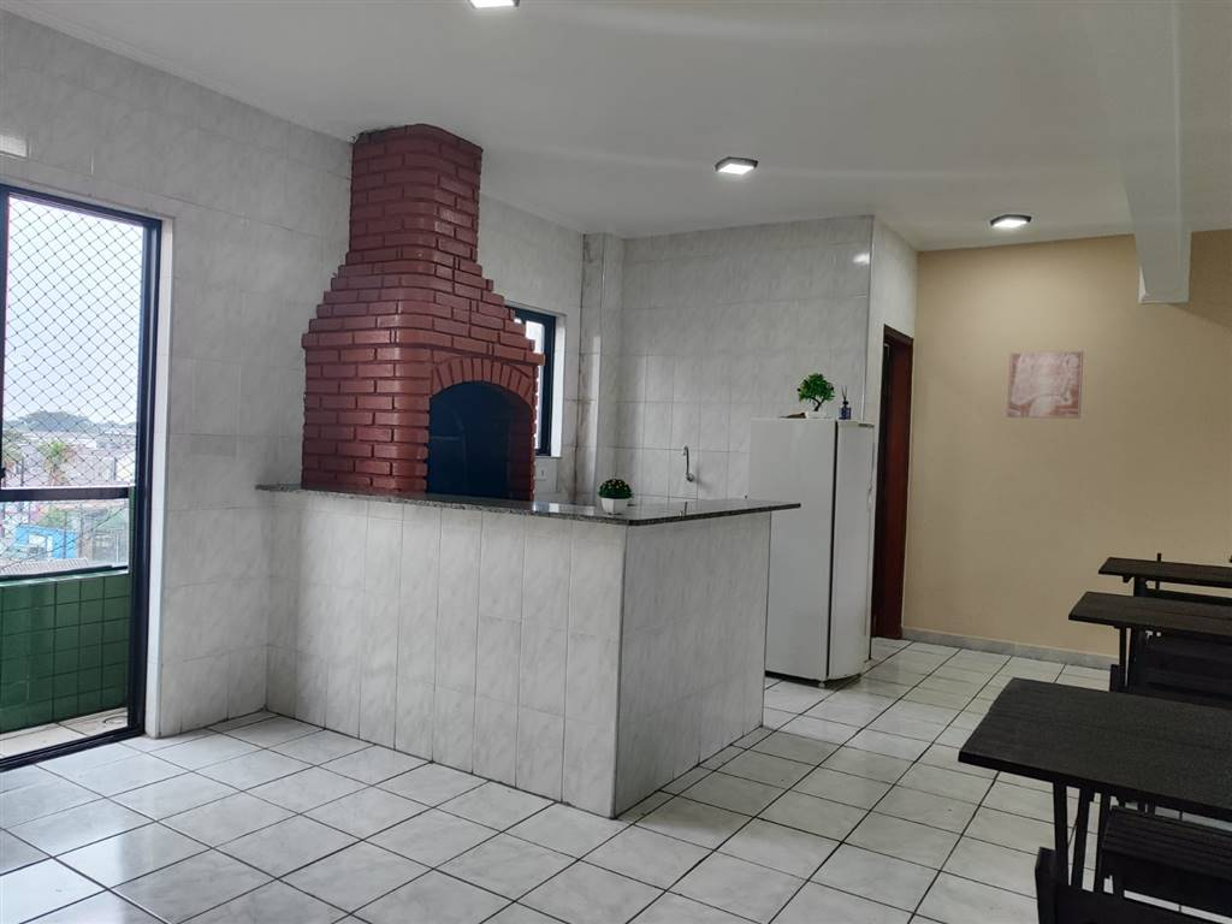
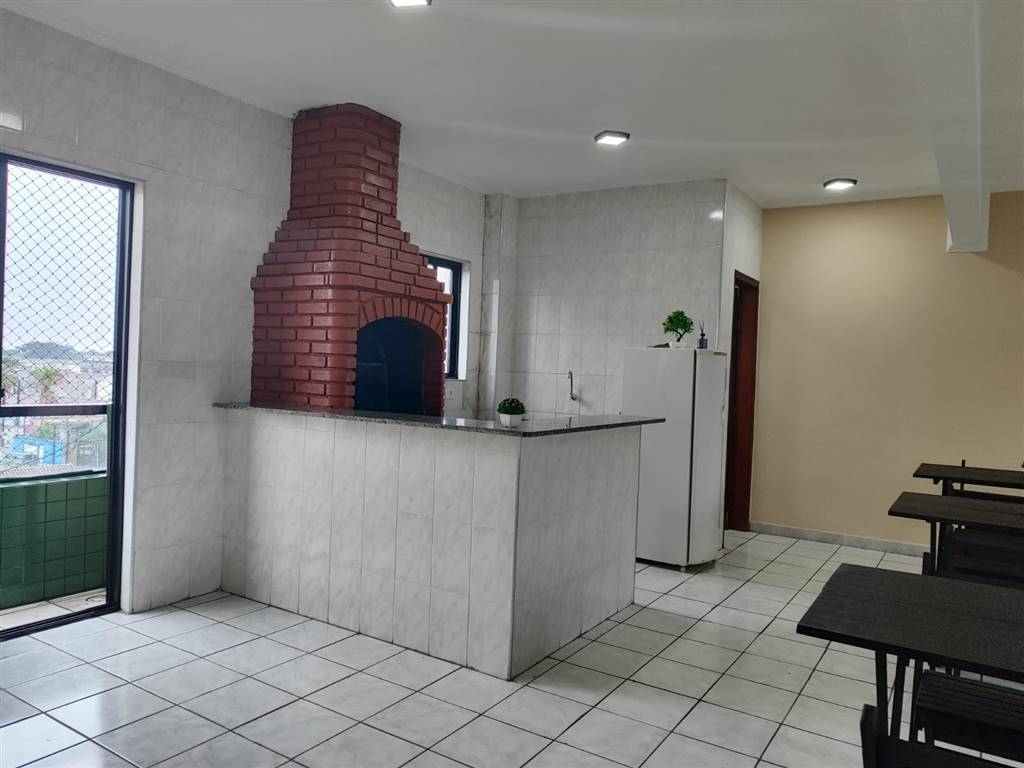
- wall art [1006,350,1084,420]
